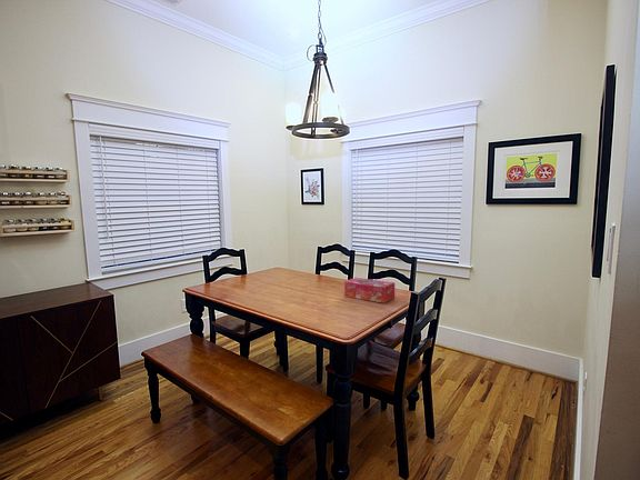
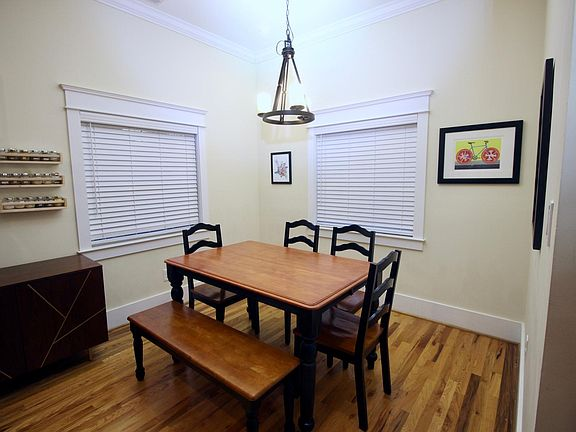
- tissue box [343,277,396,304]
